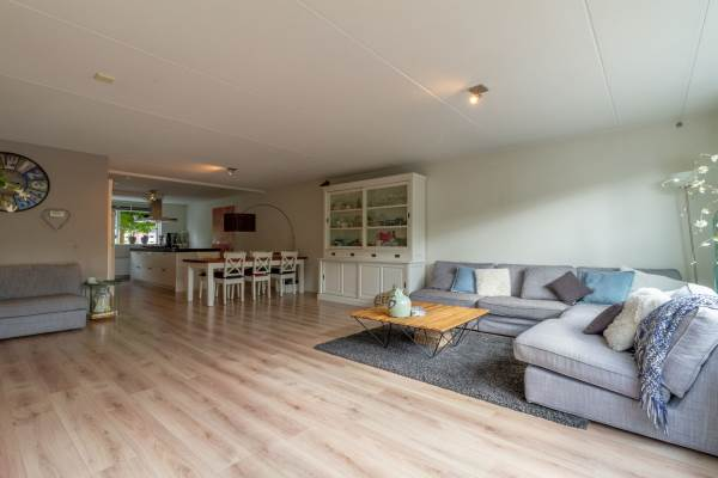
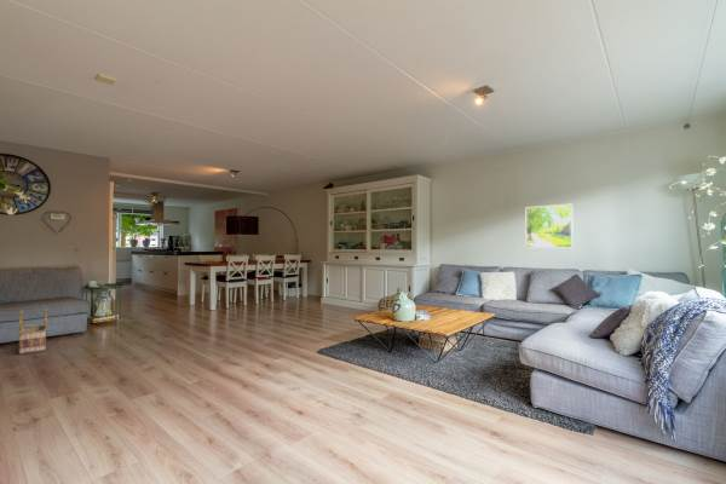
+ basket [17,307,48,356]
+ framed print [524,202,575,249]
